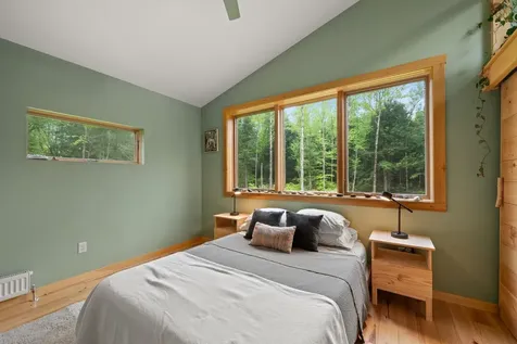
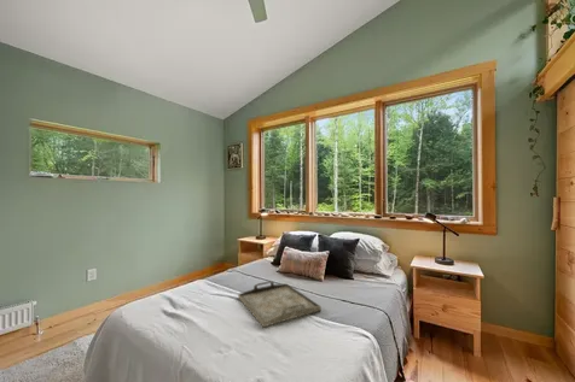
+ serving tray [237,280,323,328]
